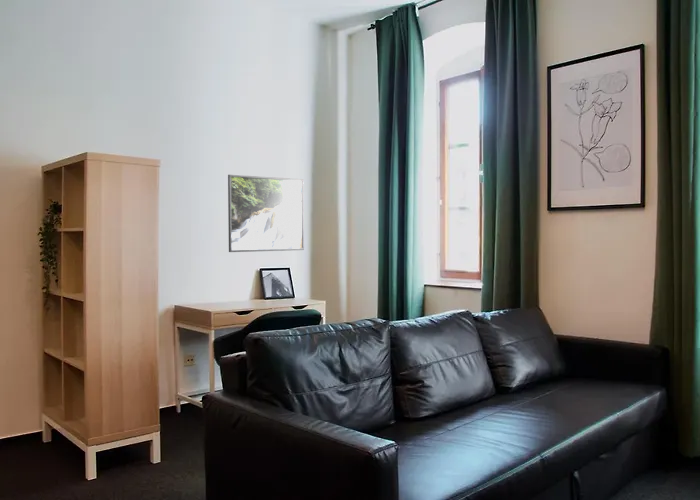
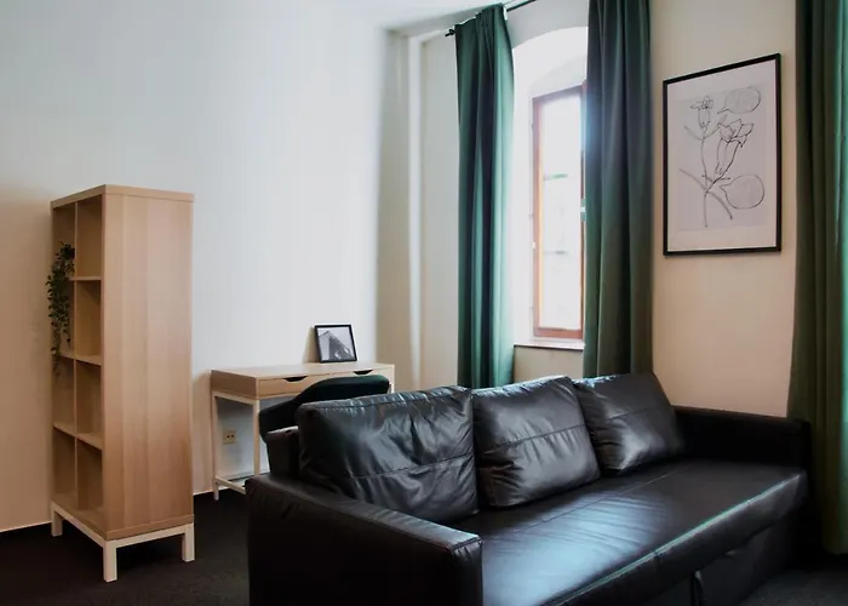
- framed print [227,174,305,253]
